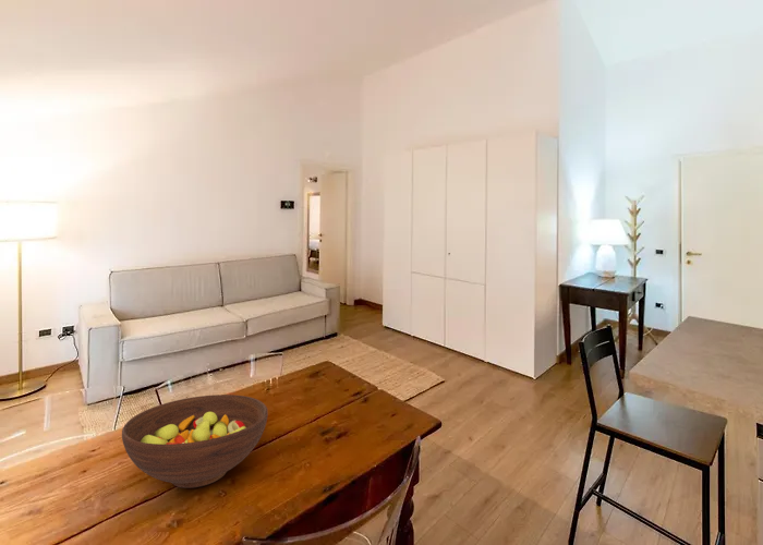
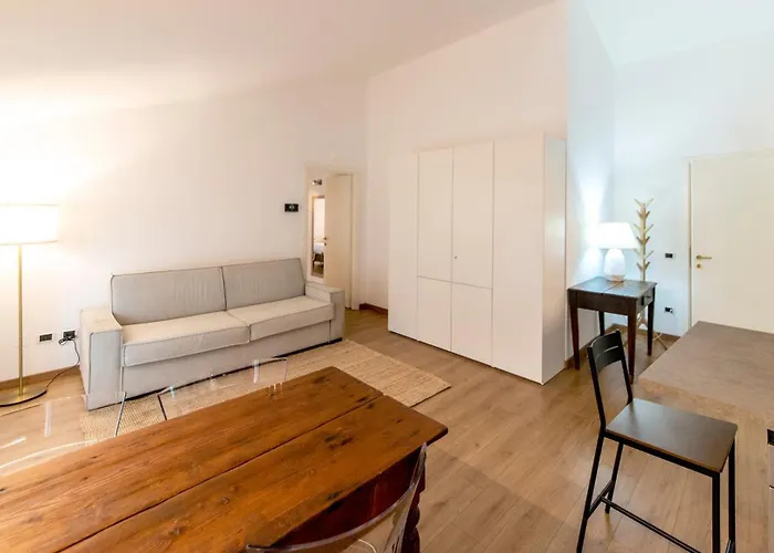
- fruit bowl [121,393,269,489]
